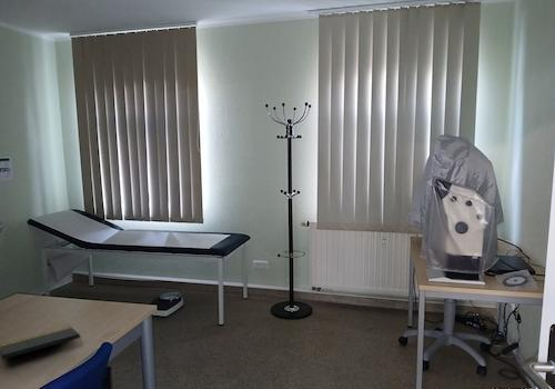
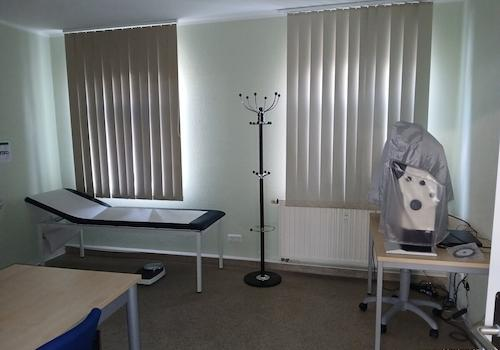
- notepad [0,326,83,360]
